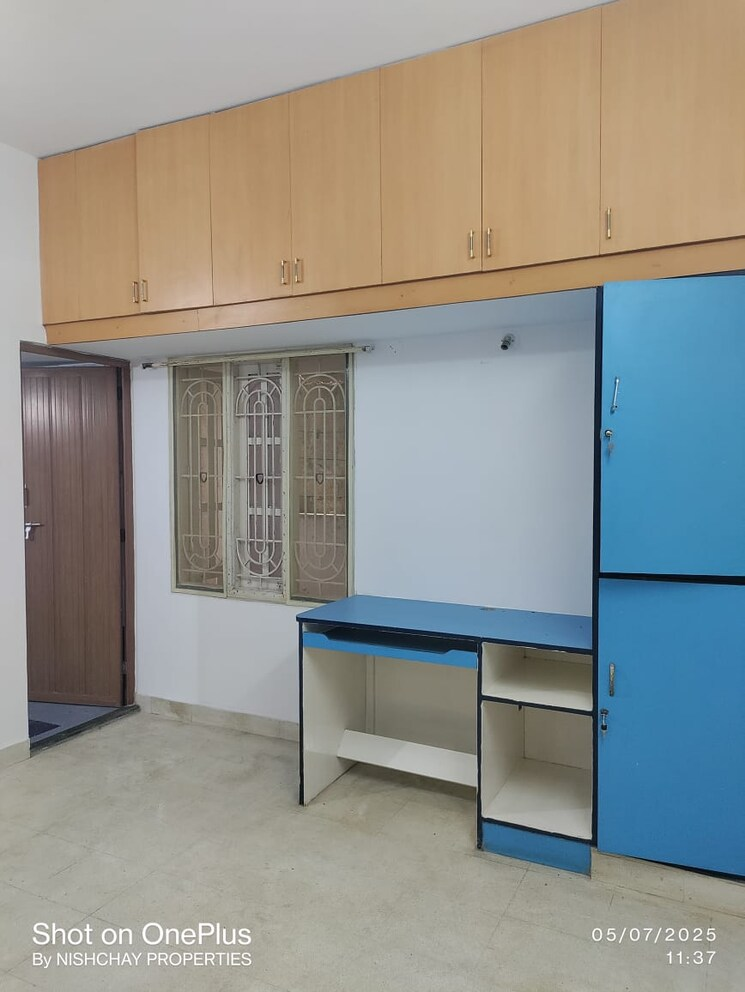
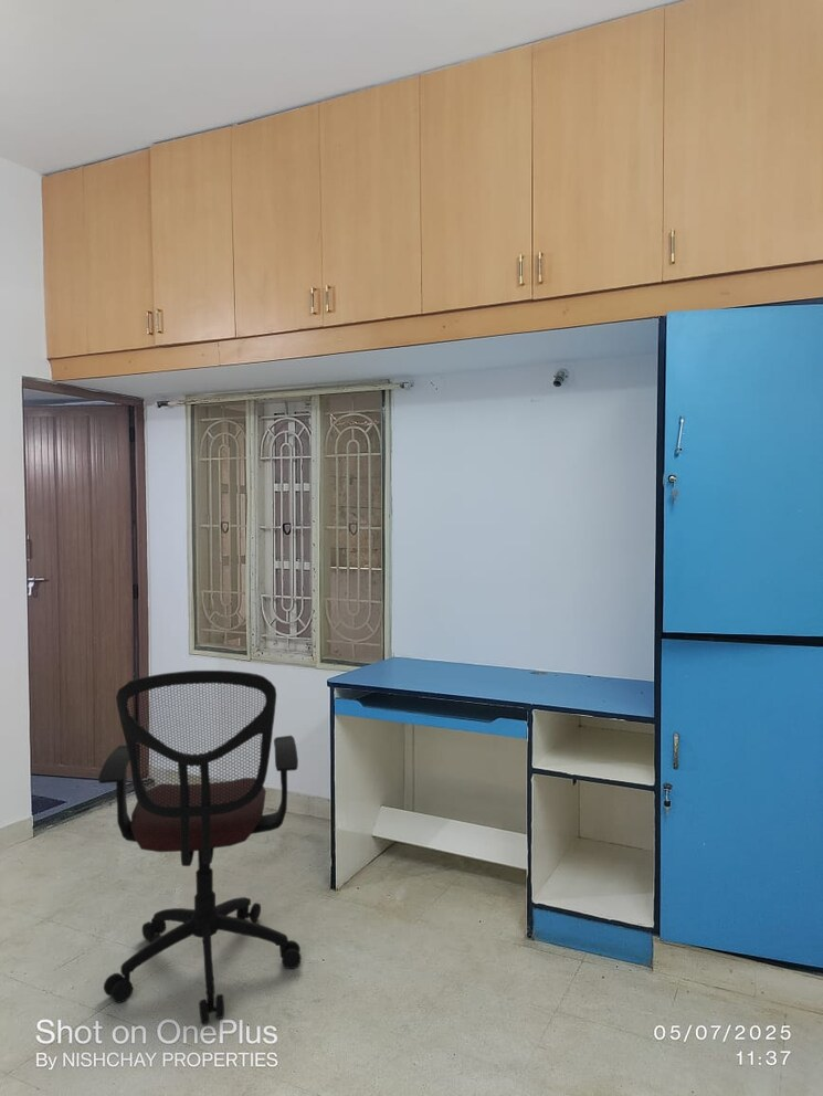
+ office chair [97,670,303,1025]
